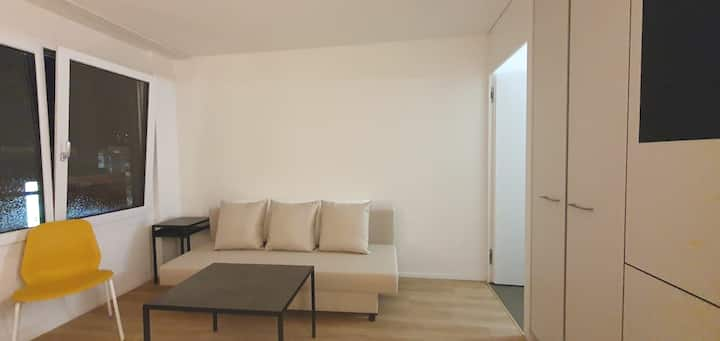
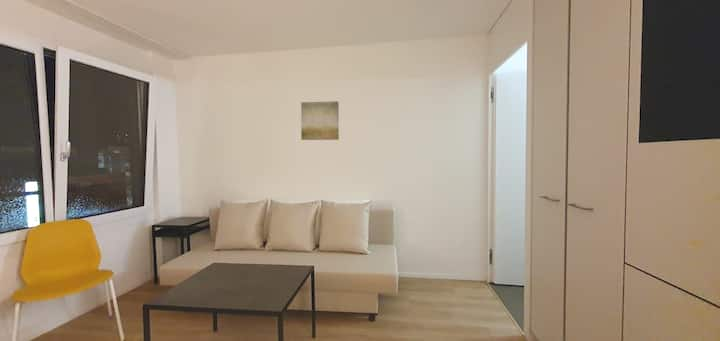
+ wall art [300,100,340,141]
